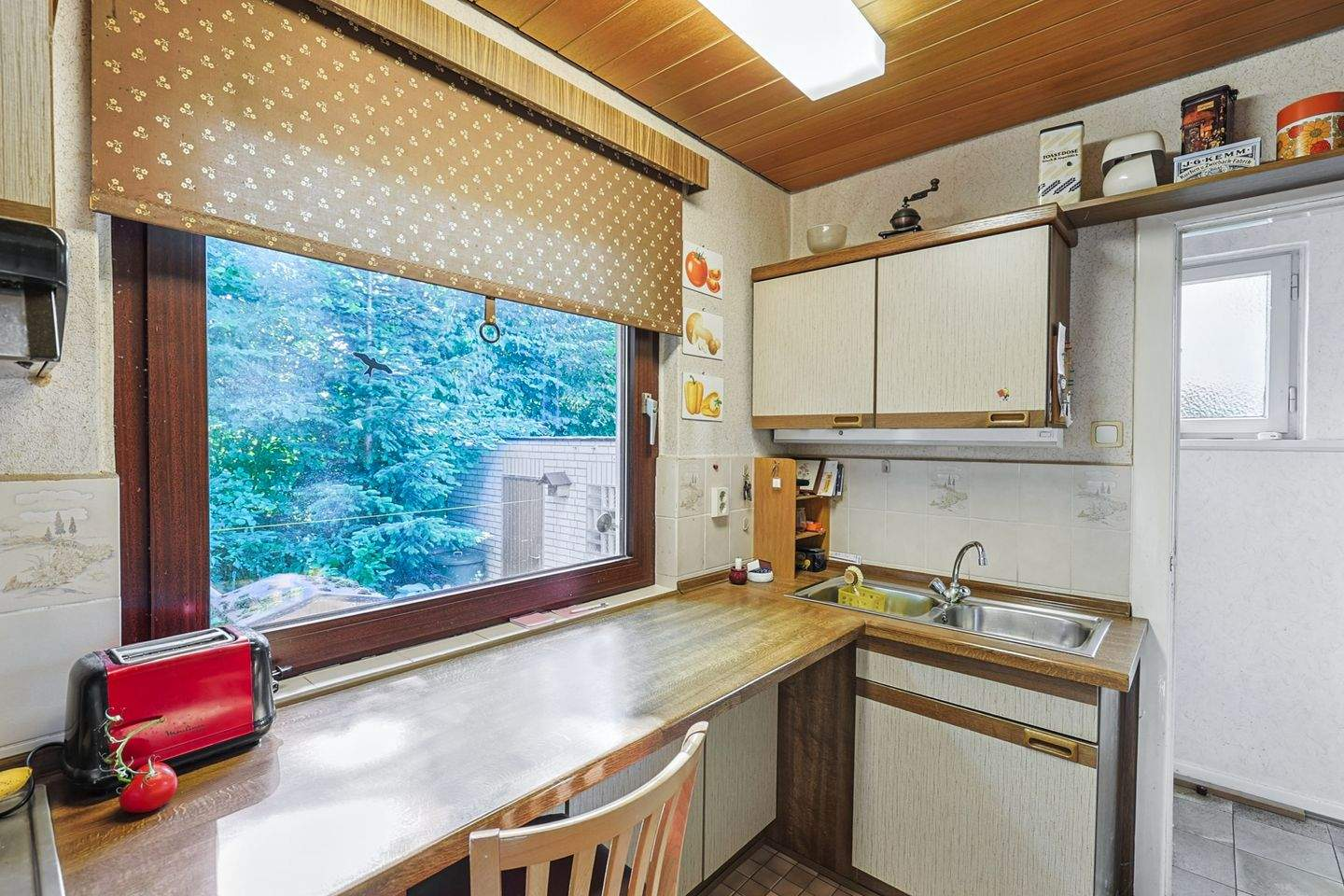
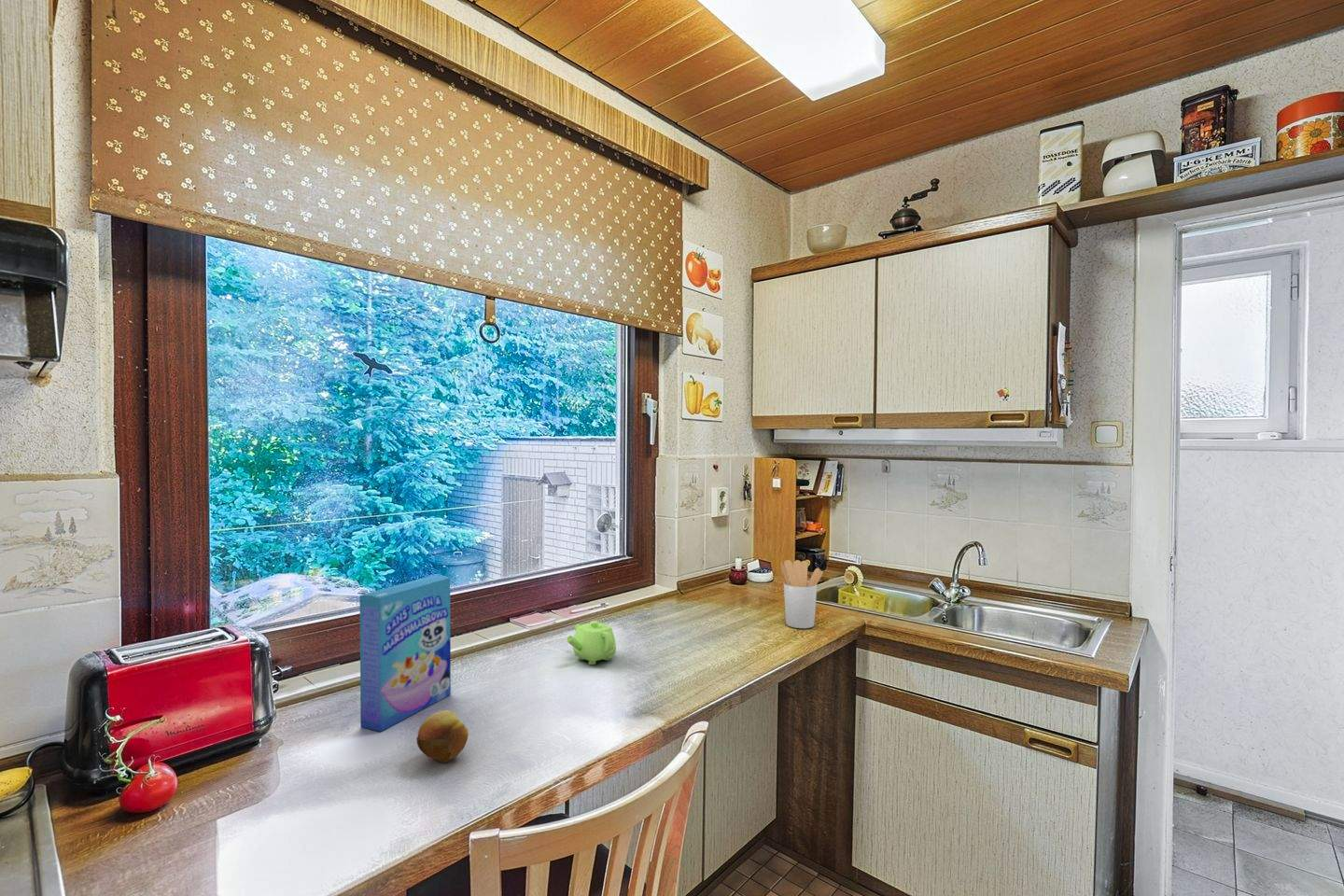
+ fruit [415,709,469,763]
+ utensil holder [780,559,824,629]
+ teapot [566,620,617,665]
+ cereal box [359,575,452,733]
